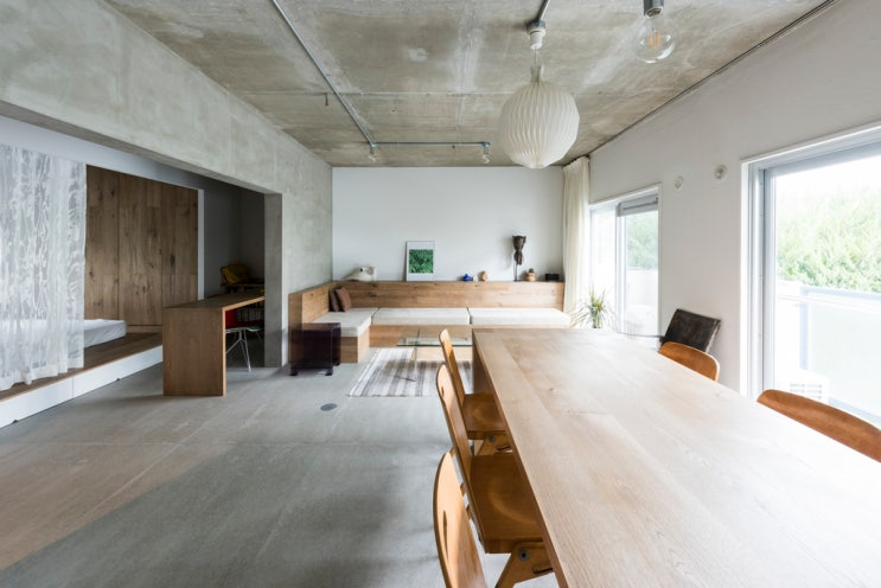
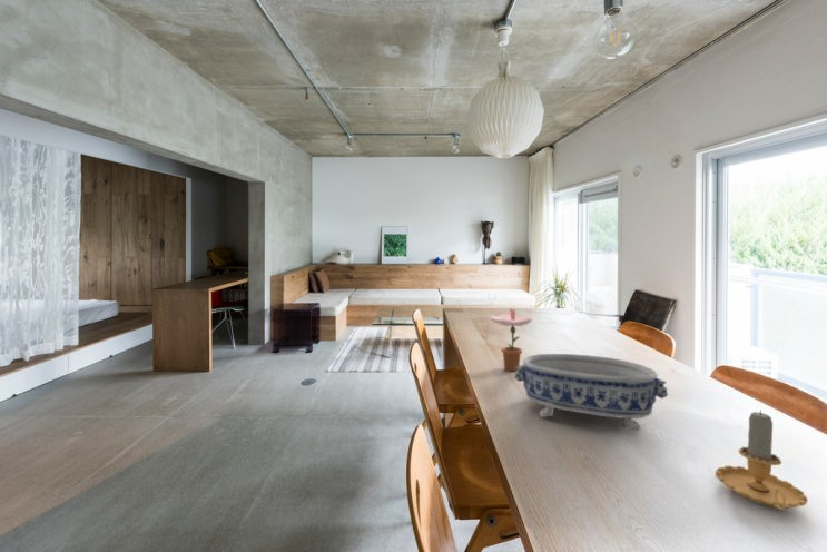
+ decorative bowl [513,353,669,432]
+ flower [482,289,533,372]
+ candle [715,408,809,512]
